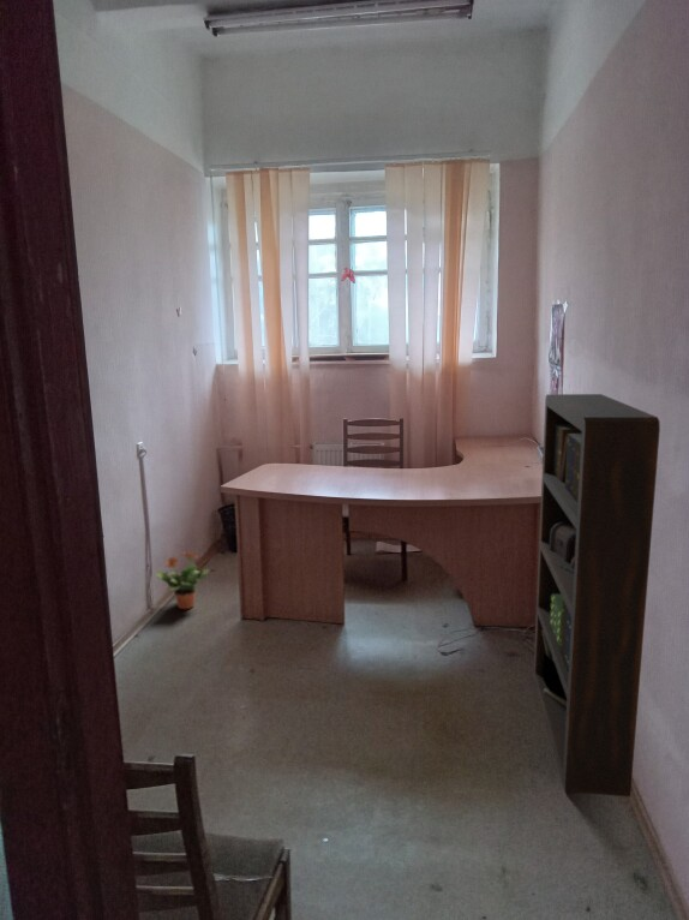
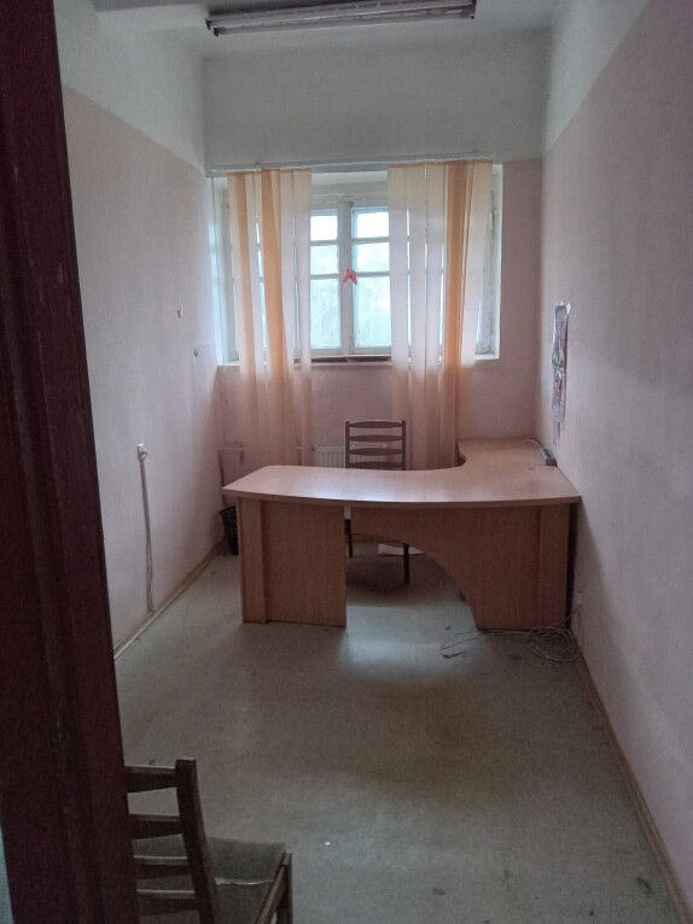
- bookcase [532,393,661,797]
- potted plant [155,550,210,610]
